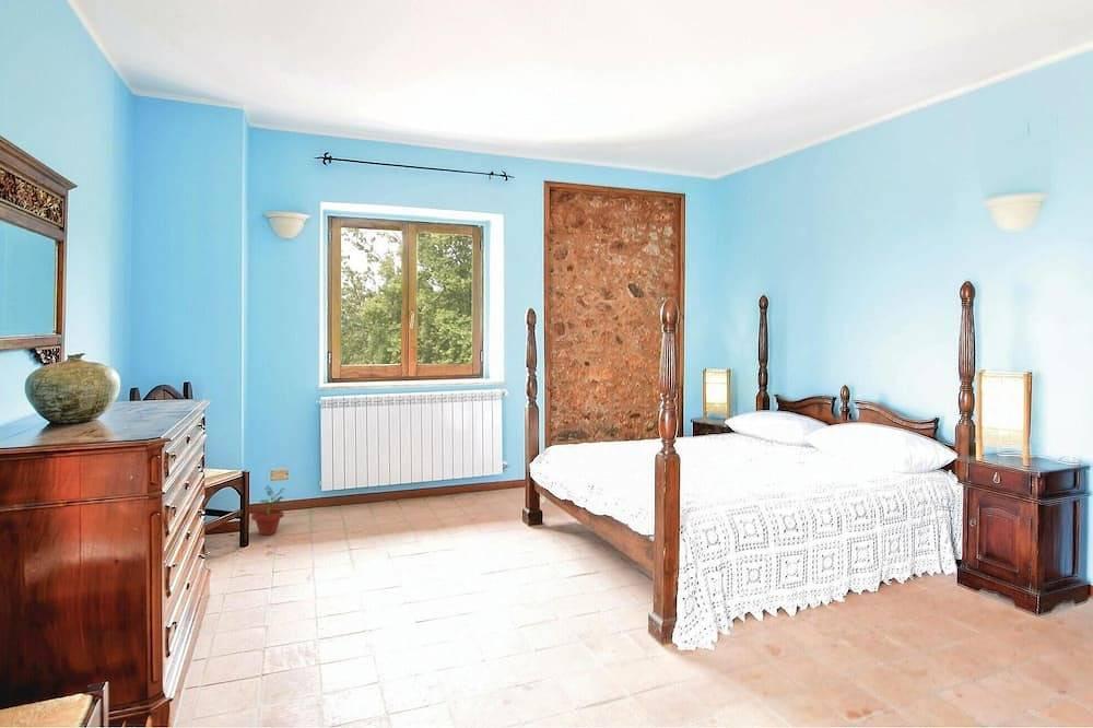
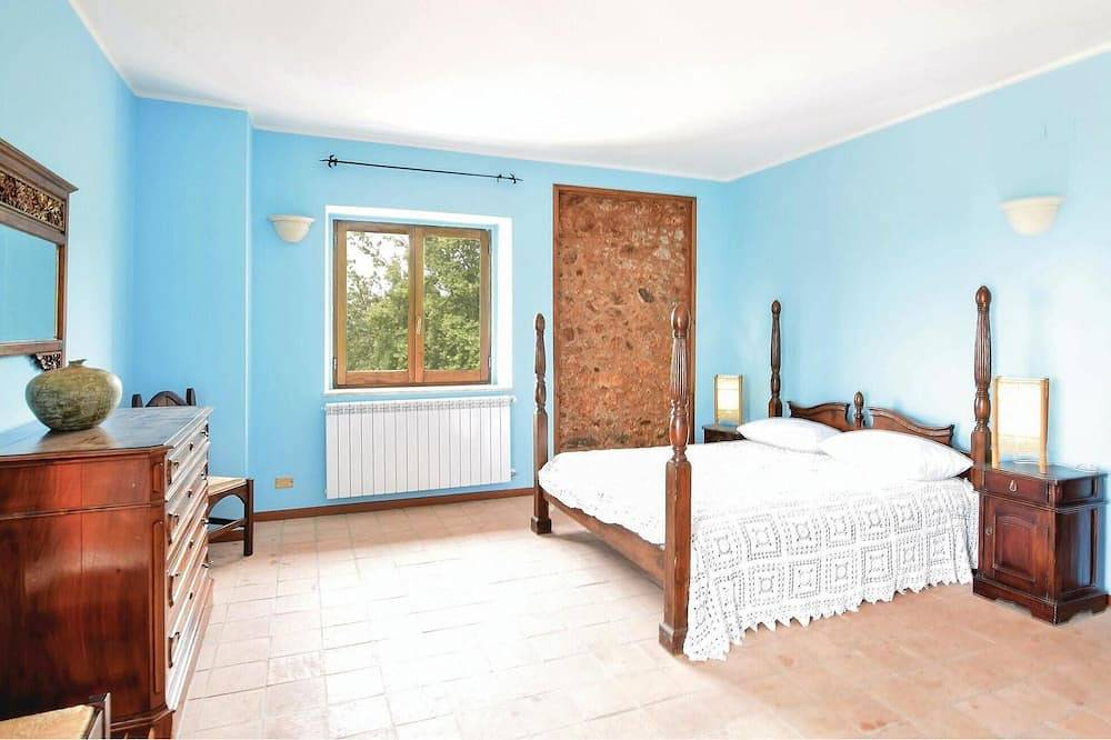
- potted plant [250,484,285,536]
